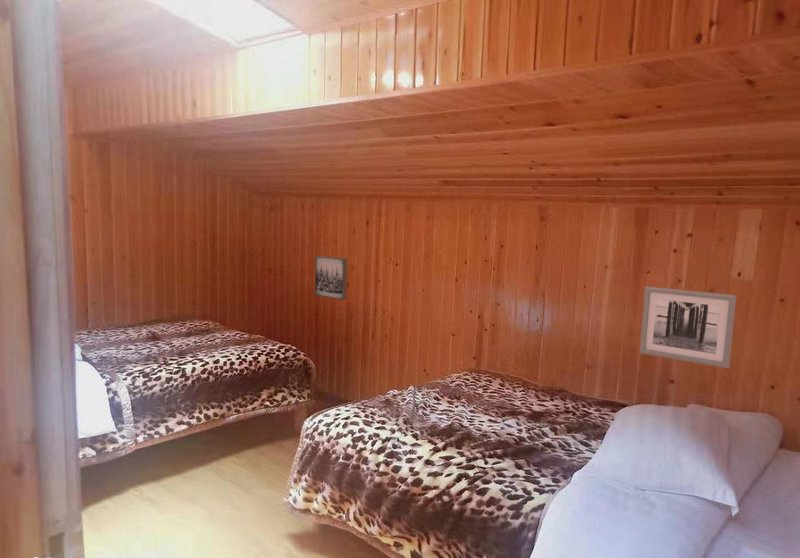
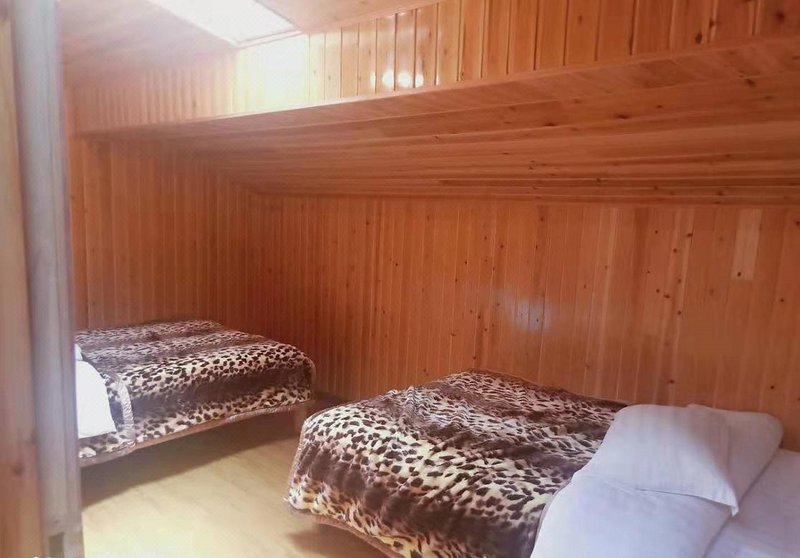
- wall art [639,285,737,369]
- wall art [314,255,348,301]
